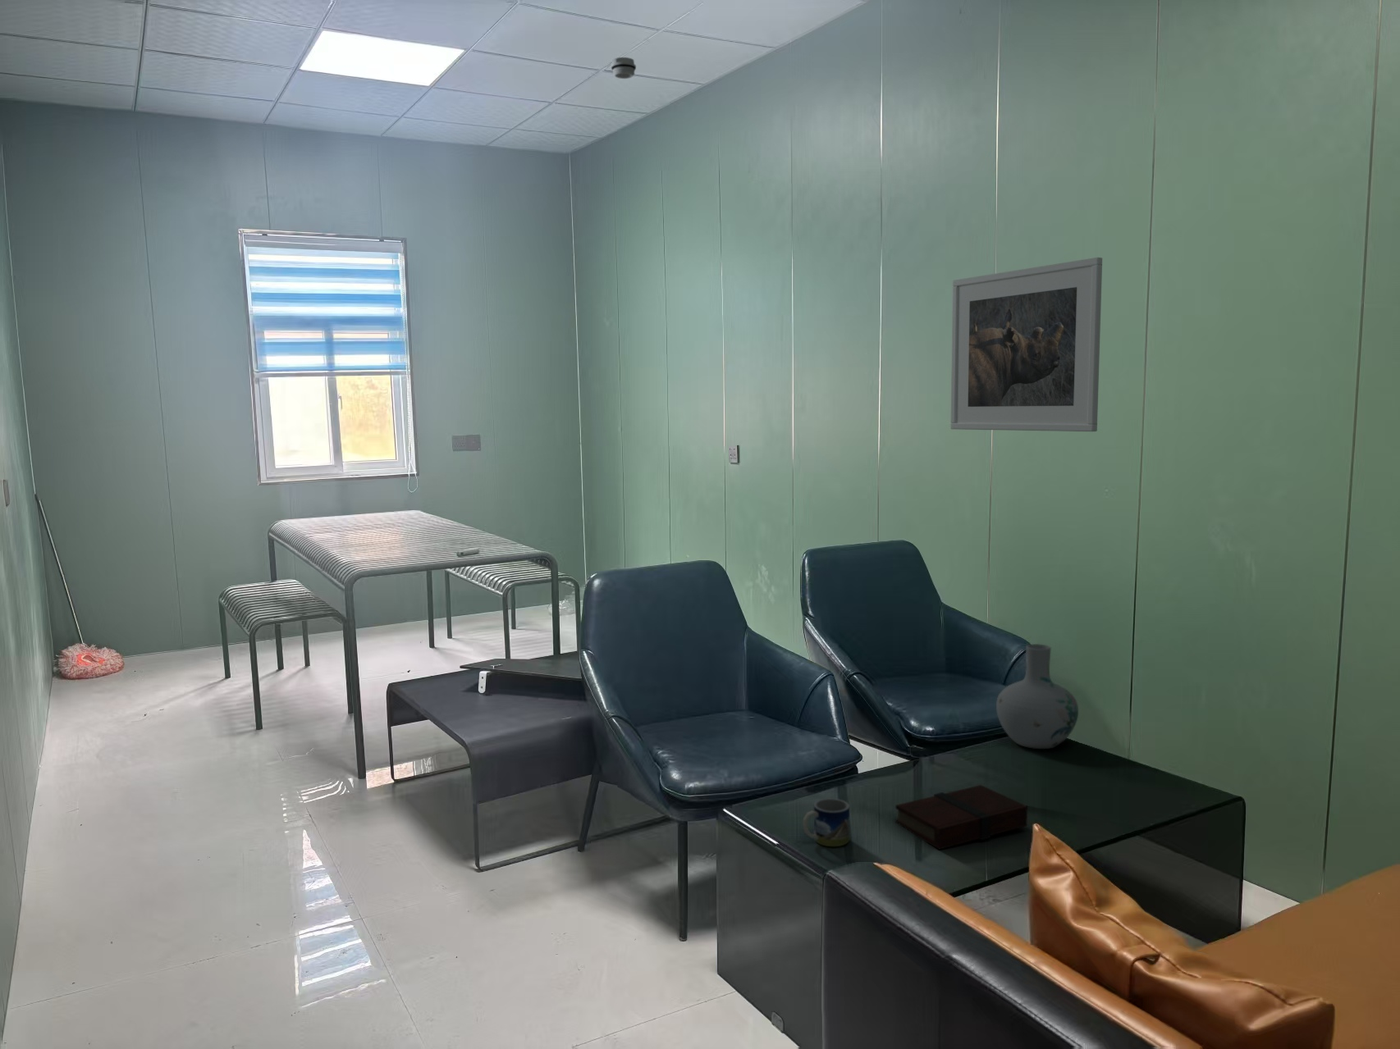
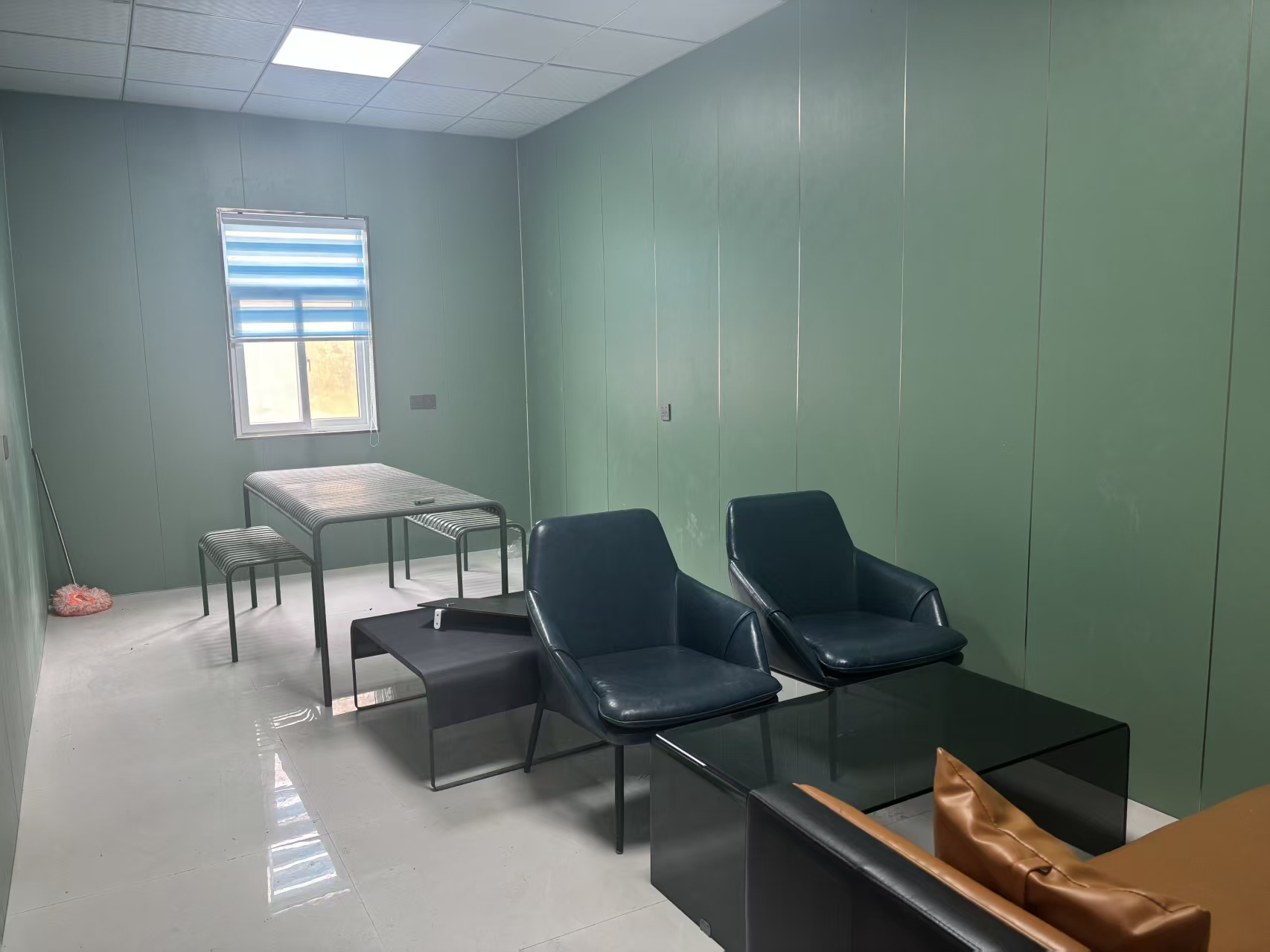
- vase [995,644,1079,749]
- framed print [950,257,1103,432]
- mug [801,798,850,847]
- smoke detector [611,56,637,79]
- book [894,785,1029,851]
